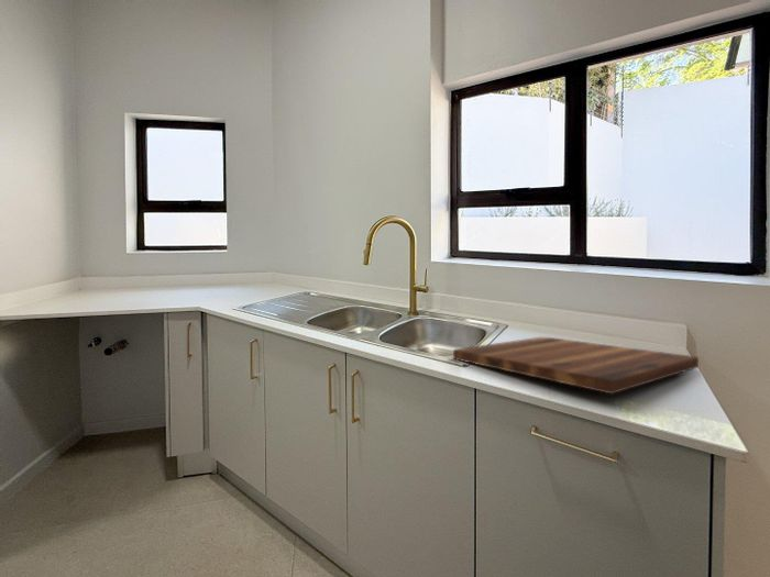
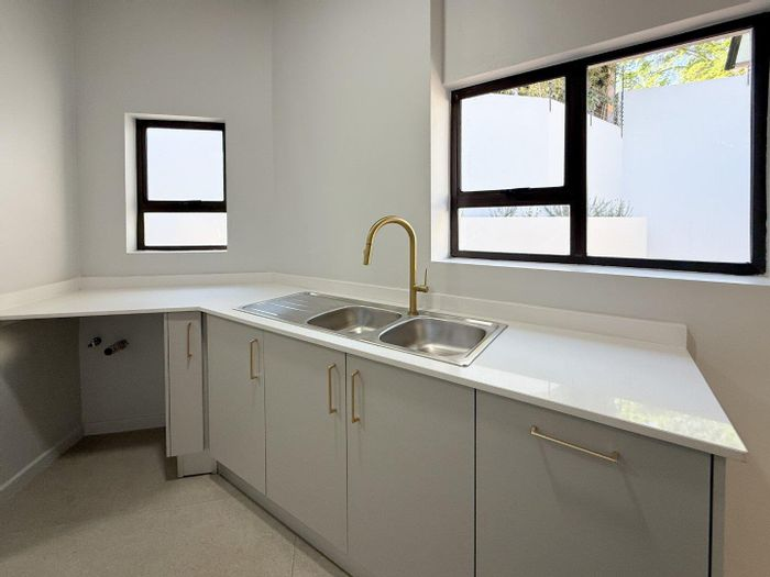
- cutting board [452,336,700,396]
